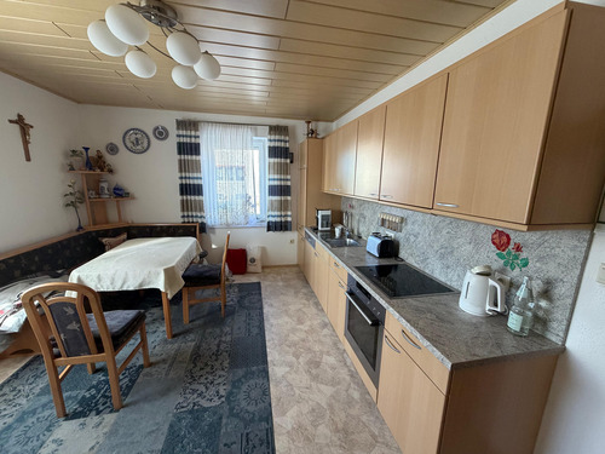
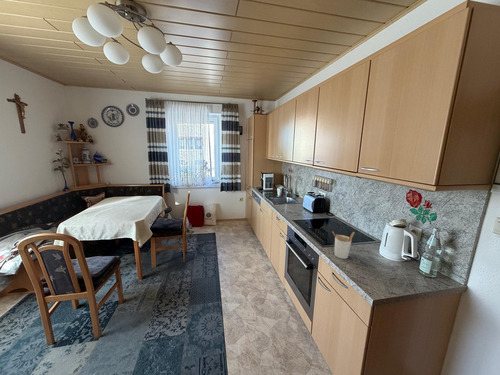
+ utensil holder [332,230,356,260]
